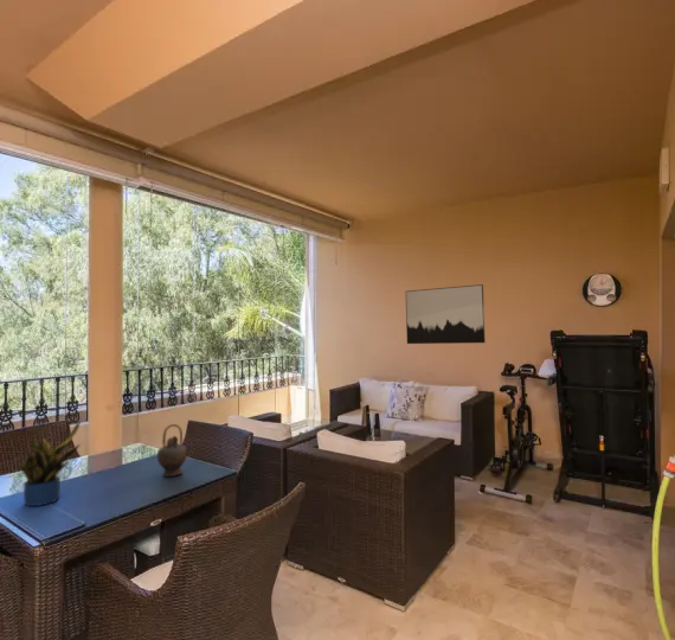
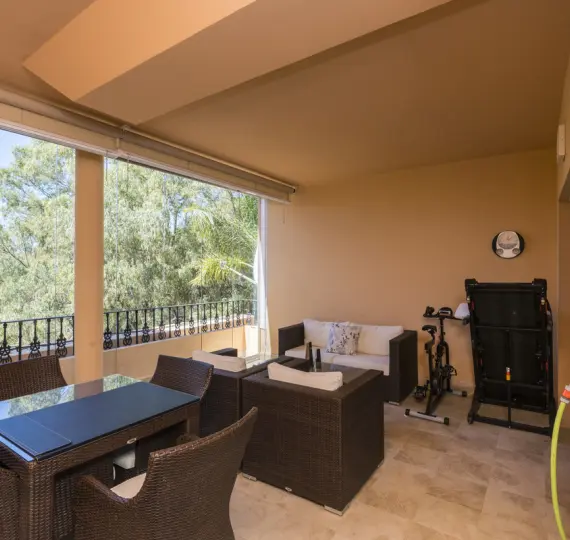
- potted plant [19,418,82,507]
- wall art [405,283,487,345]
- teapot [156,423,194,478]
